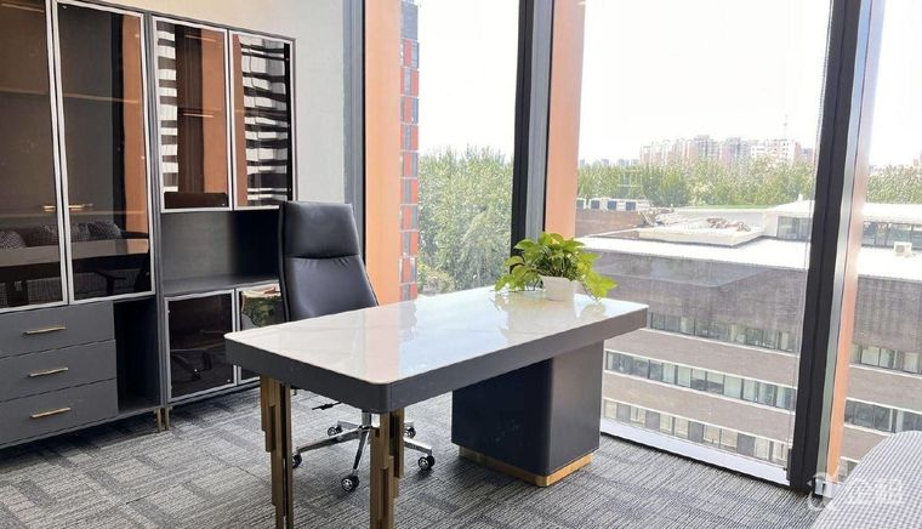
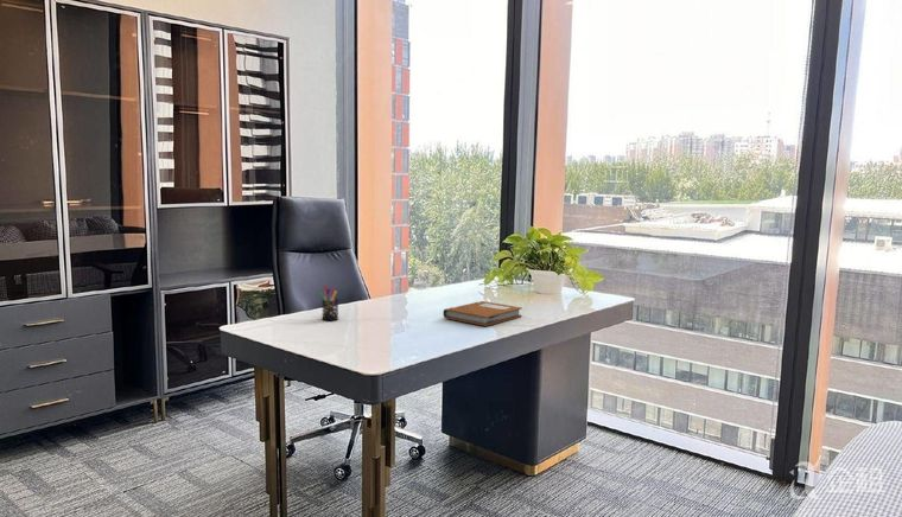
+ notebook [442,300,523,327]
+ pen holder [318,283,339,321]
